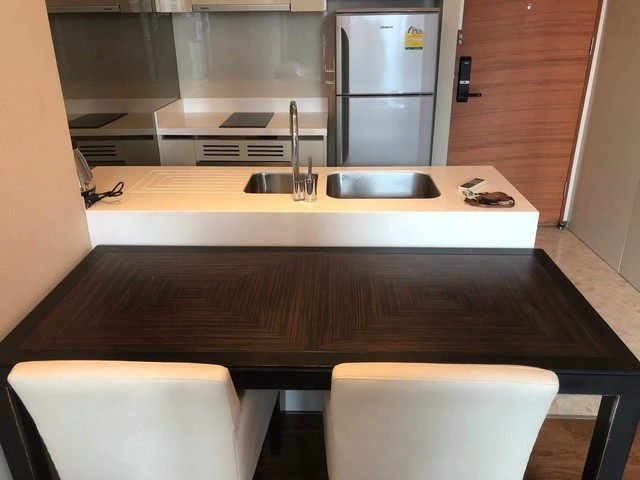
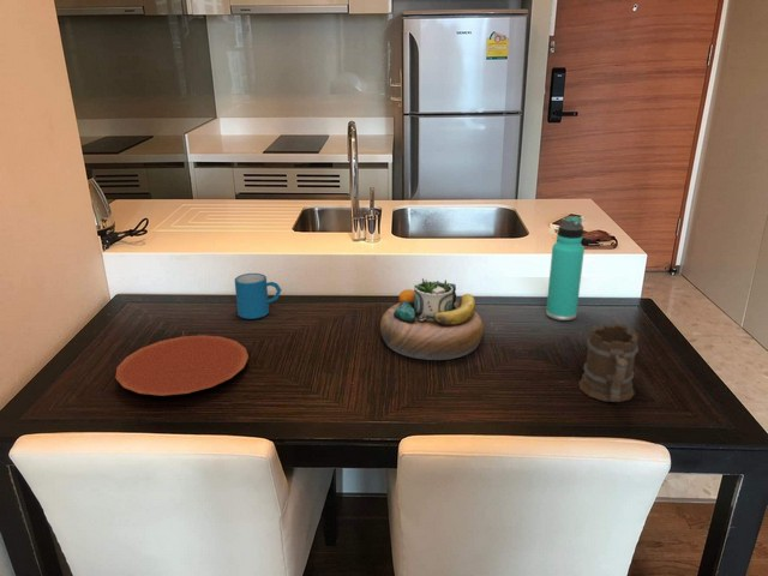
+ decorative bowl [379,277,485,361]
+ plate [115,334,250,397]
+ thermos bottle [545,215,586,322]
+ mug [577,322,640,403]
+ mug [234,272,283,320]
